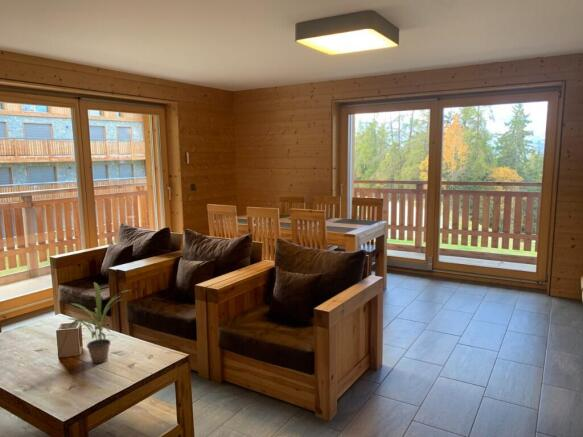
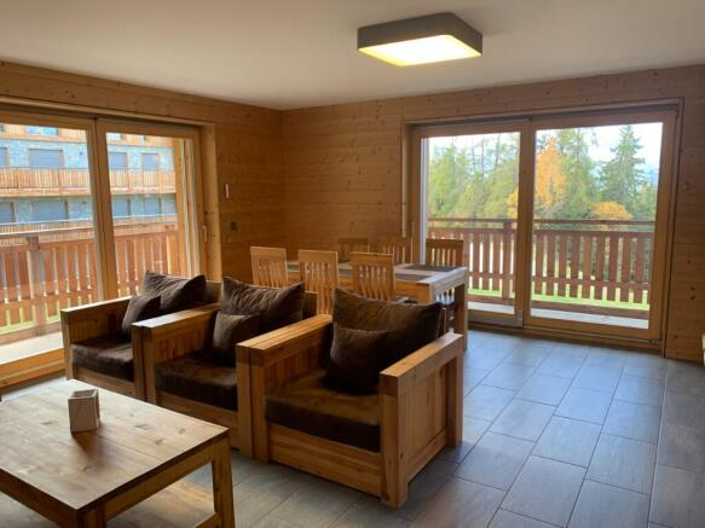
- potted plant [67,282,131,364]
